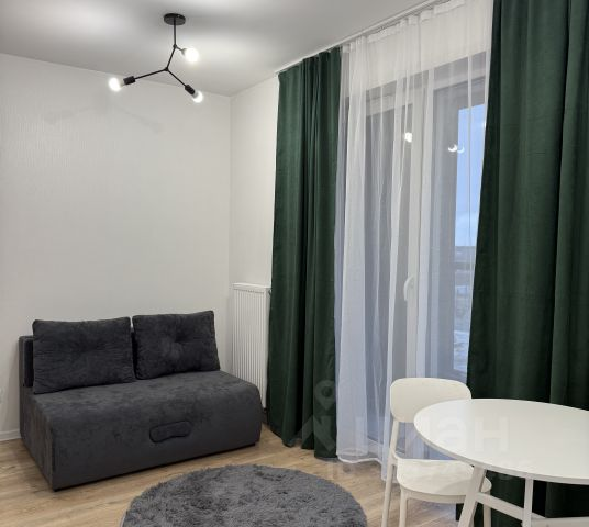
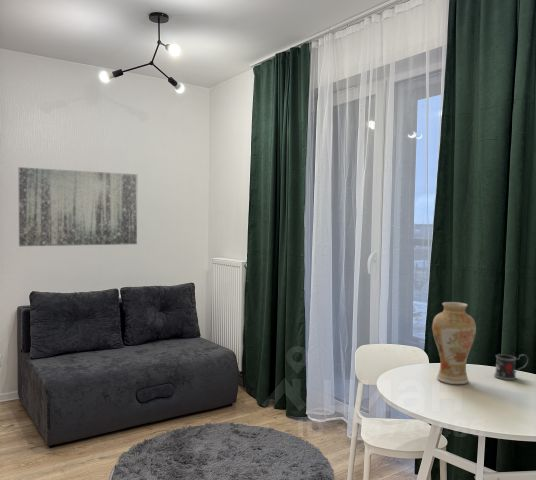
+ wall art [18,166,138,247]
+ mug [493,353,529,381]
+ vase [431,301,477,385]
